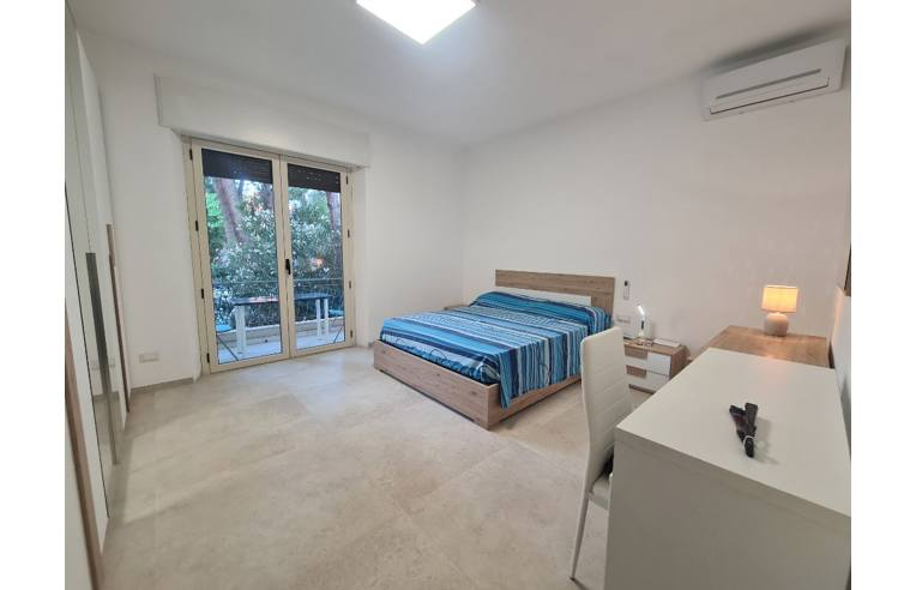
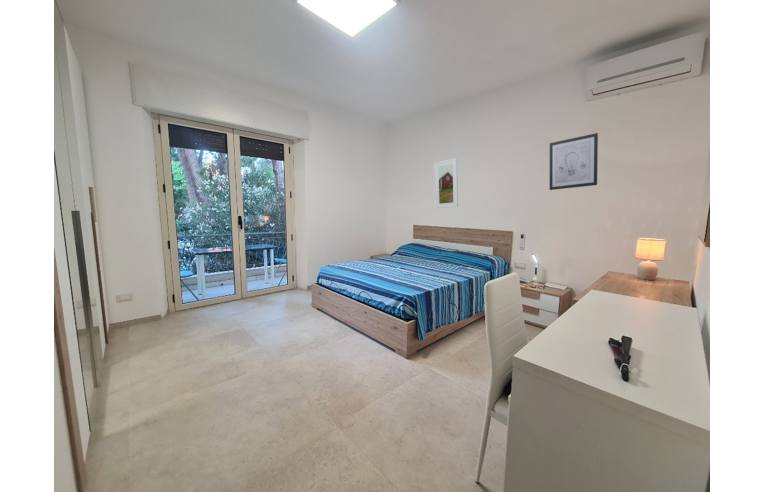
+ wall art [549,132,599,191]
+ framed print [434,157,459,210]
